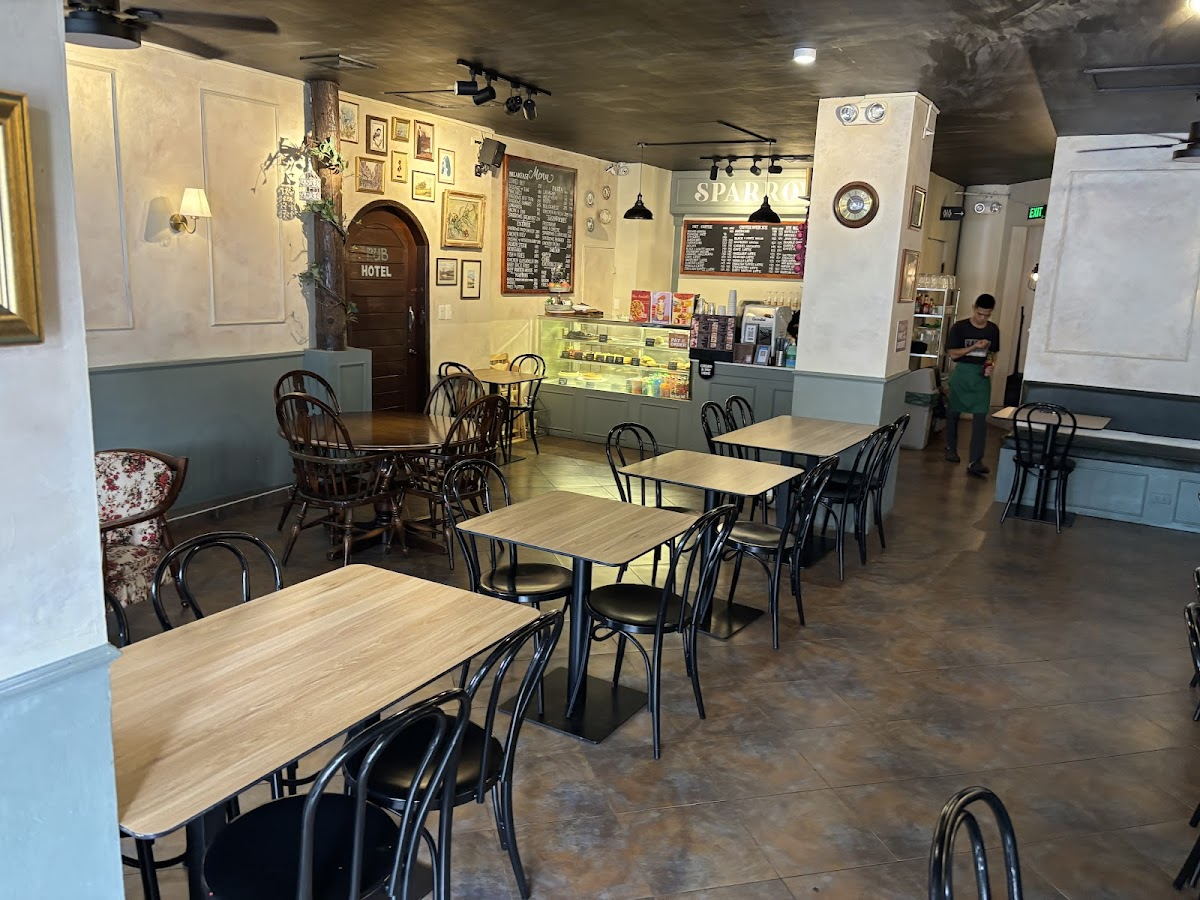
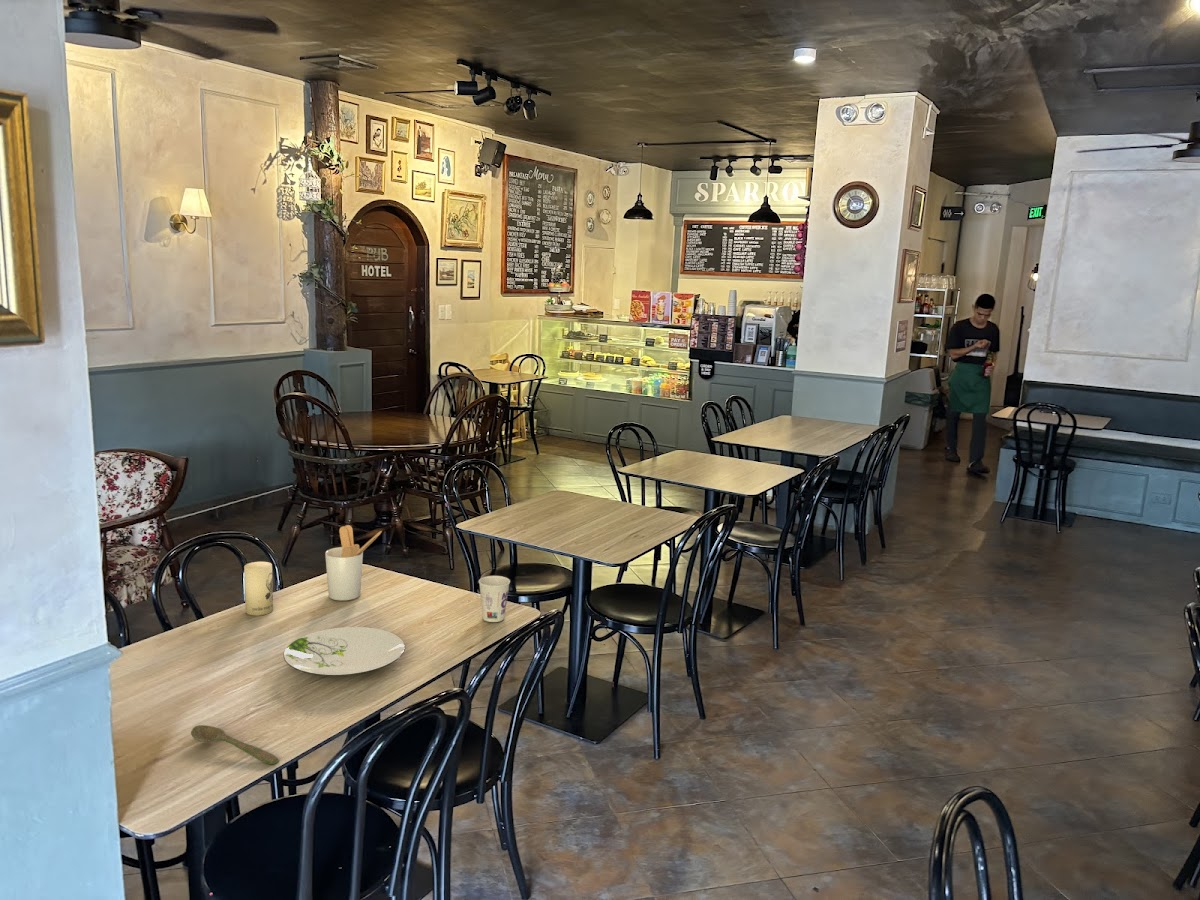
+ utensil holder [324,524,383,601]
+ spoon [190,724,280,765]
+ plate [283,626,406,677]
+ cup [478,575,511,623]
+ candle [243,561,274,616]
